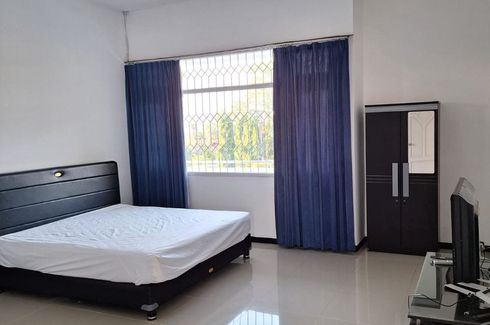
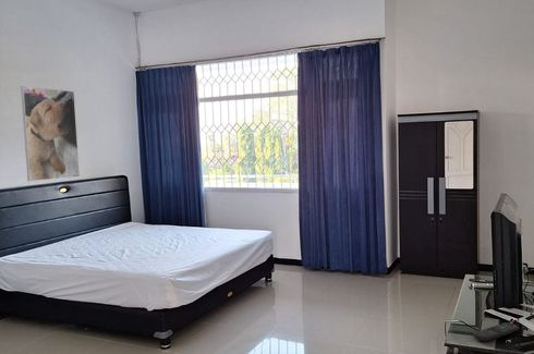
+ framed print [20,85,81,182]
+ remote control [472,321,520,342]
